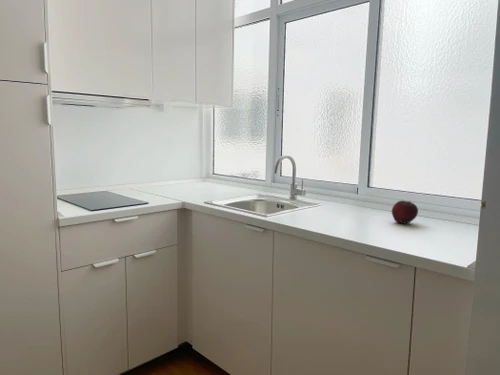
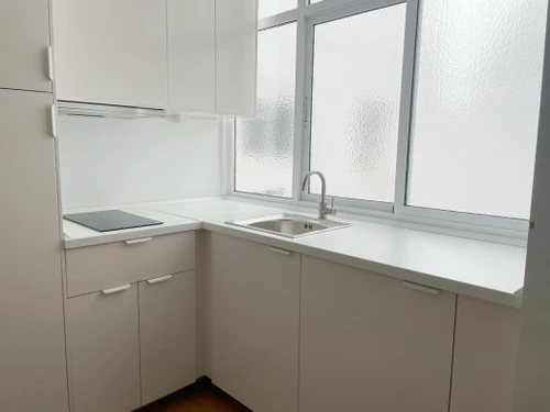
- fruit [391,200,419,224]
